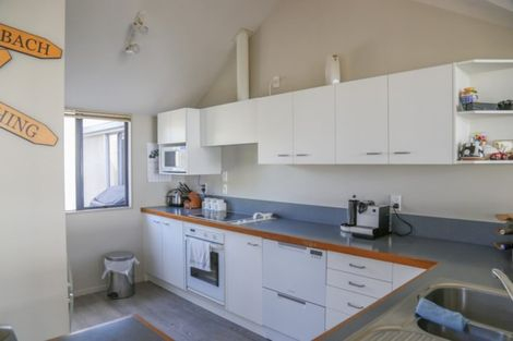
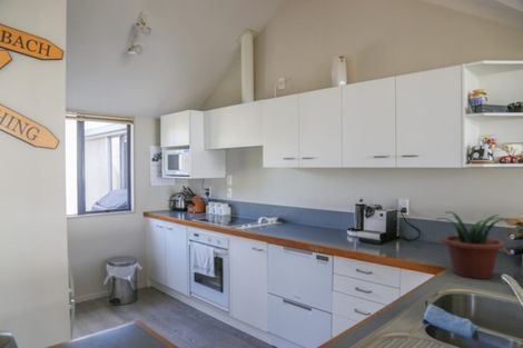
+ potted plant [435,210,511,280]
